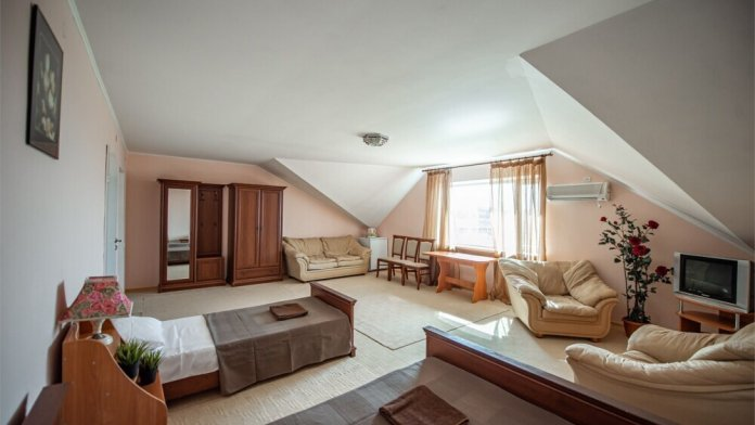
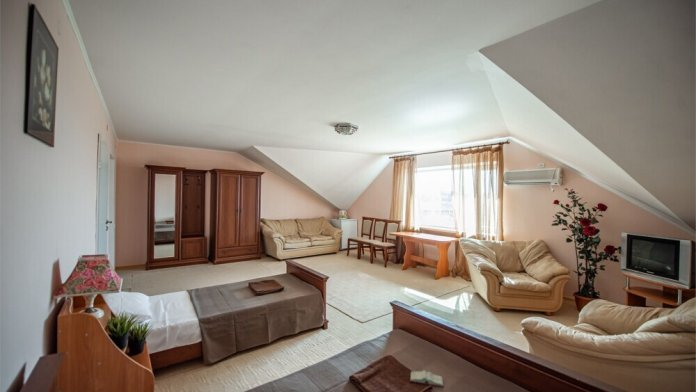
+ book [409,369,445,388]
